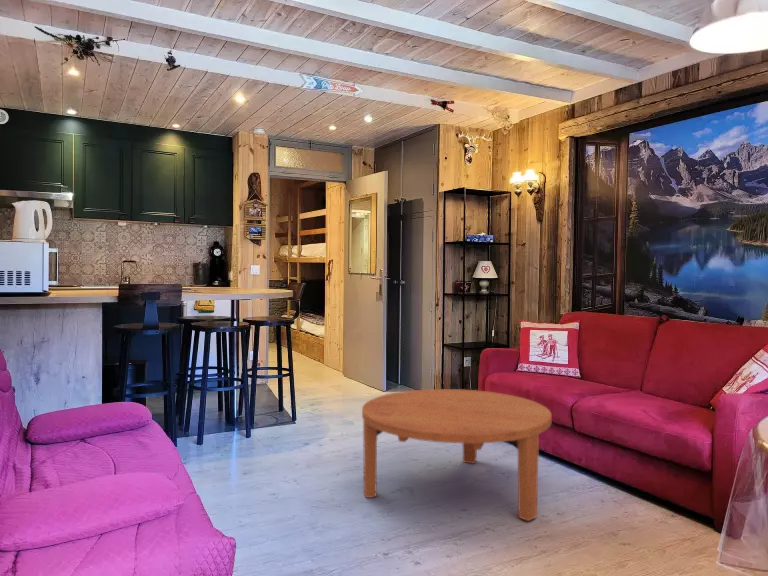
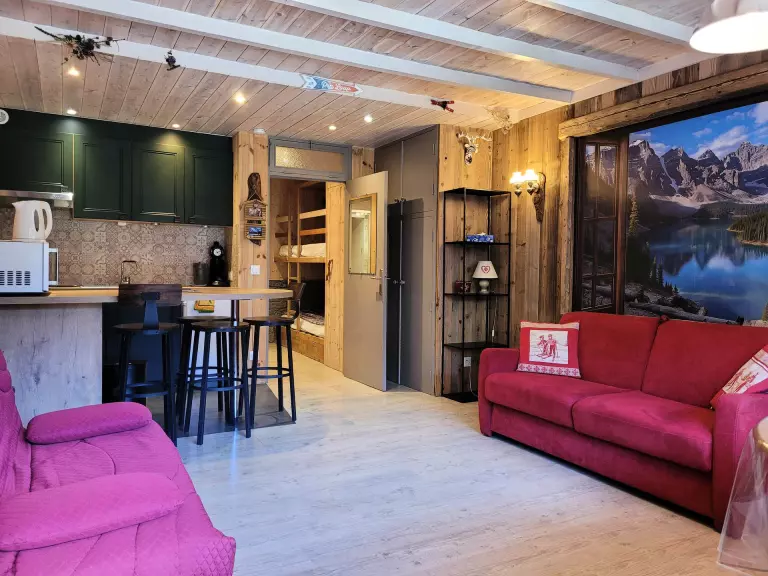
- coffee table [361,388,553,522]
